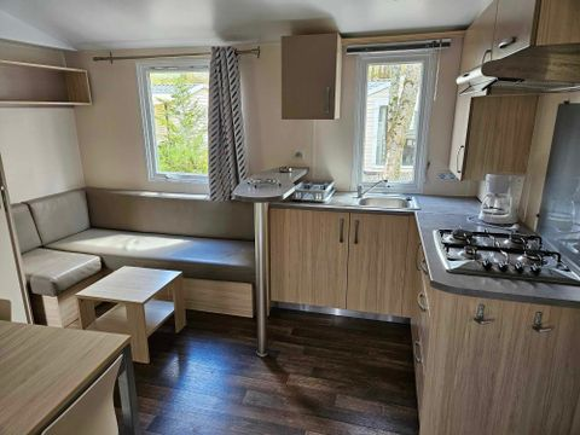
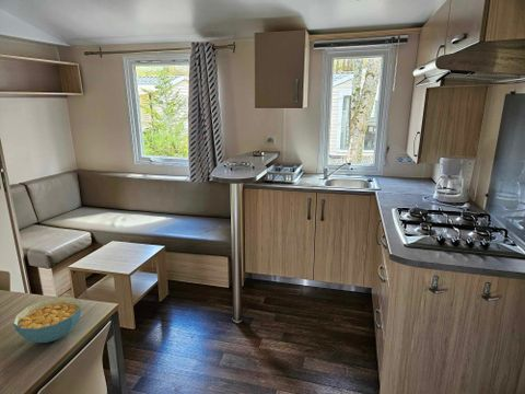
+ cereal bowl [12,296,82,344]
